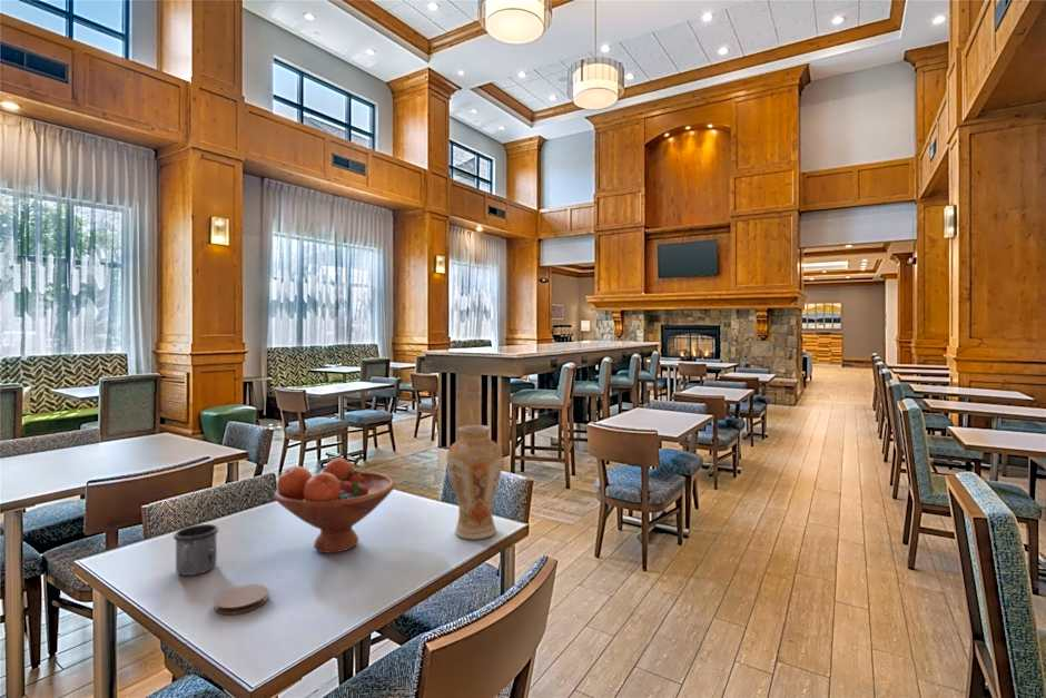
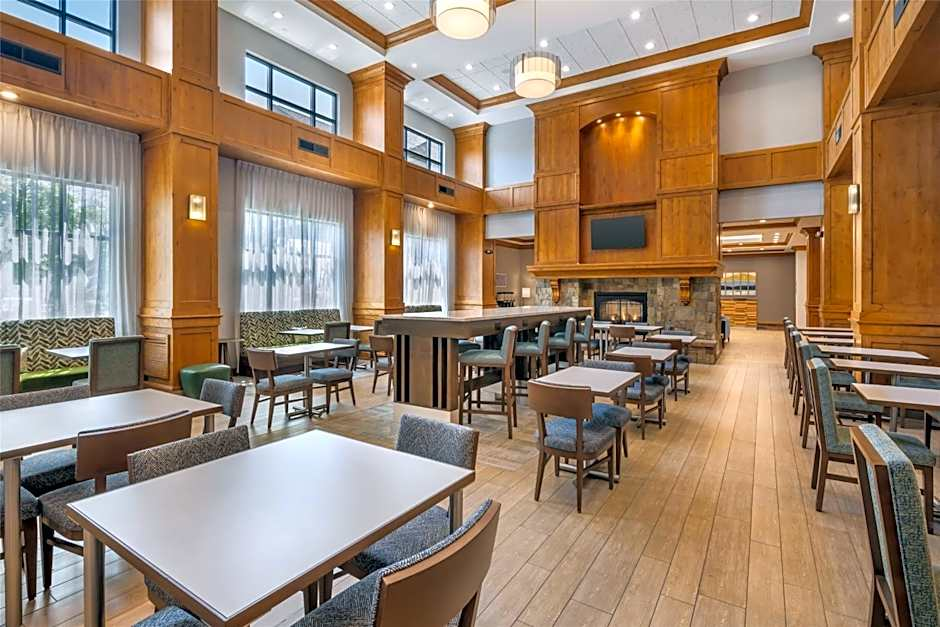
- vase [445,424,504,540]
- mug [172,523,219,577]
- coaster [214,583,269,616]
- fruit bowl [273,458,396,554]
